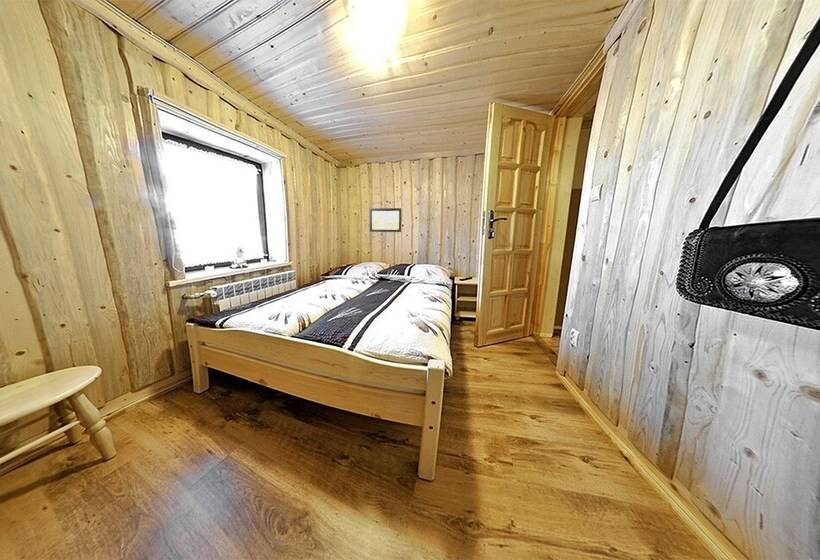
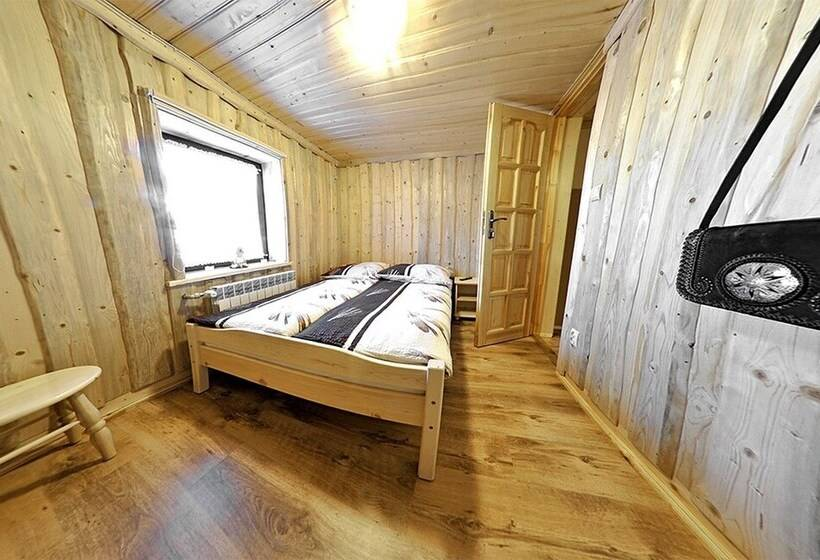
- wall art [368,207,402,233]
